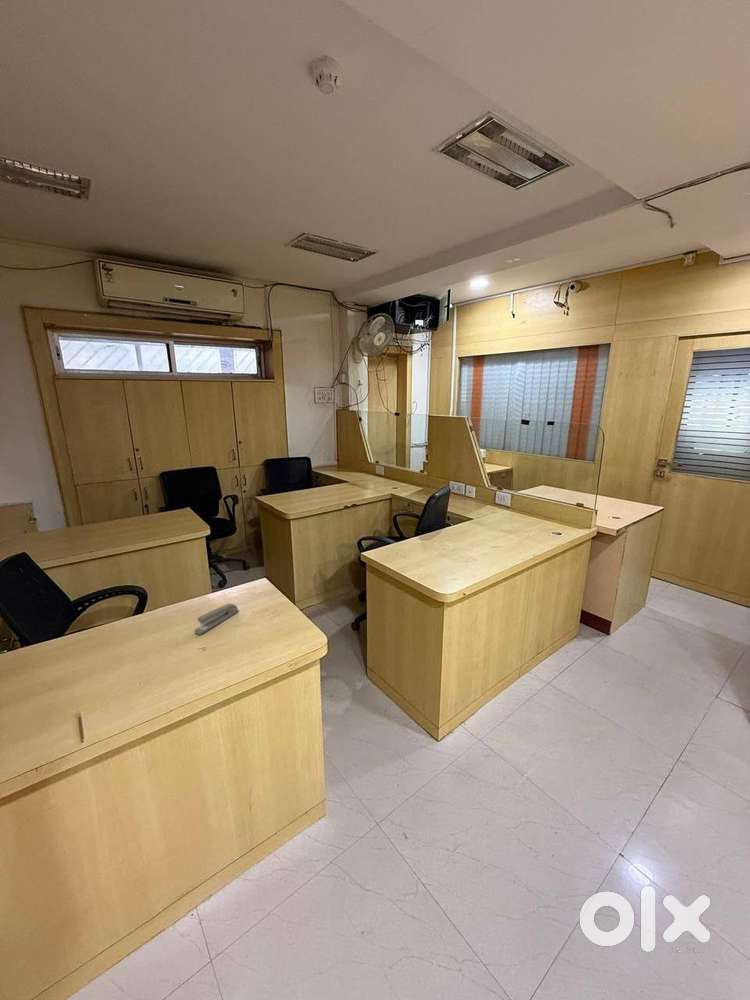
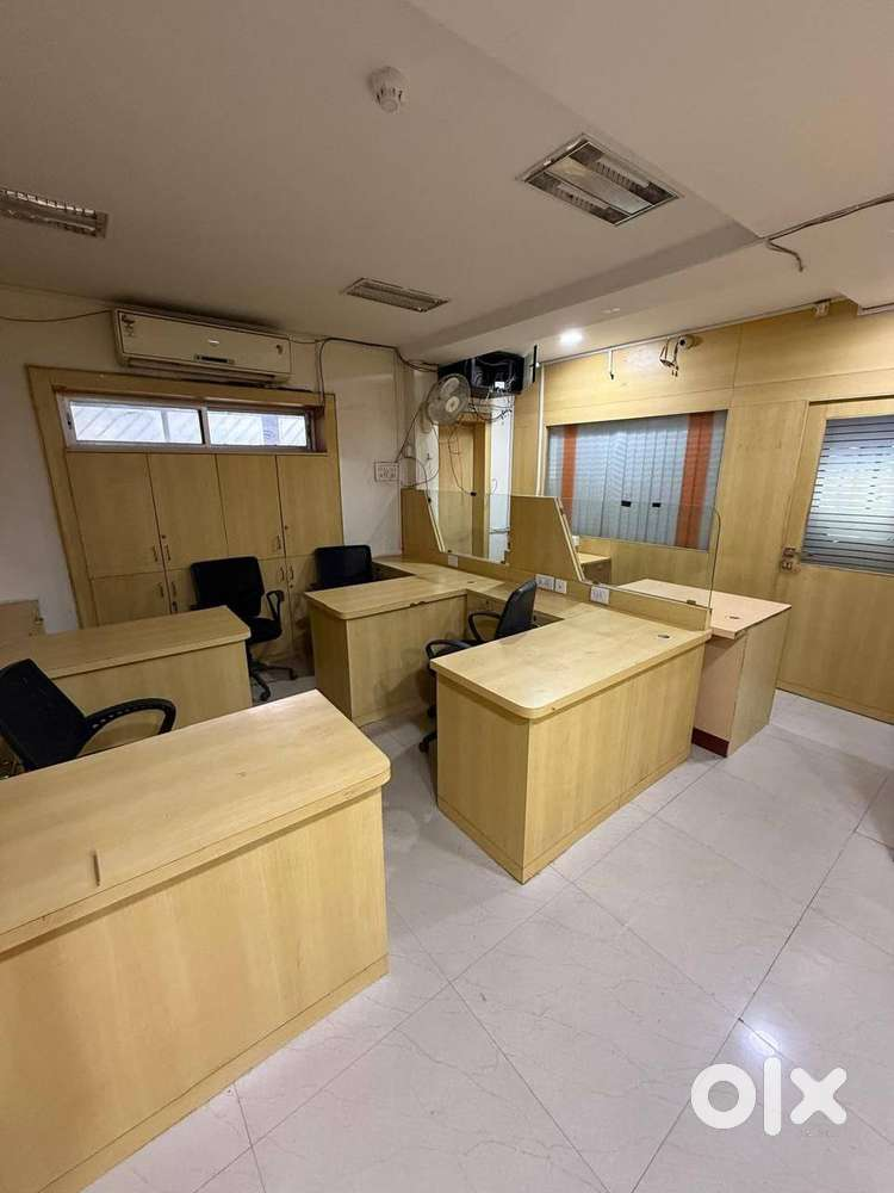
- stapler [193,603,240,636]
